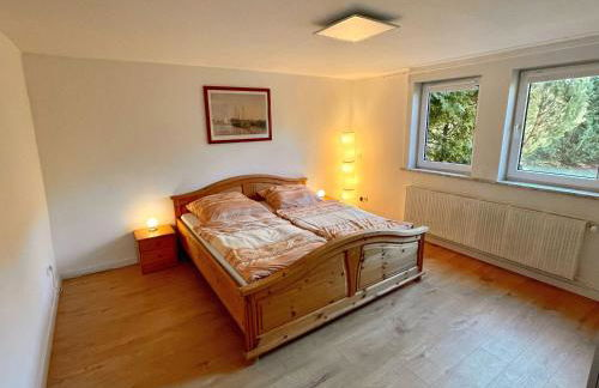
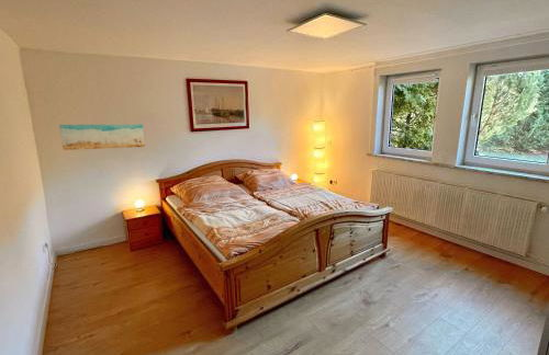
+ wall art [58,124,145,151]
